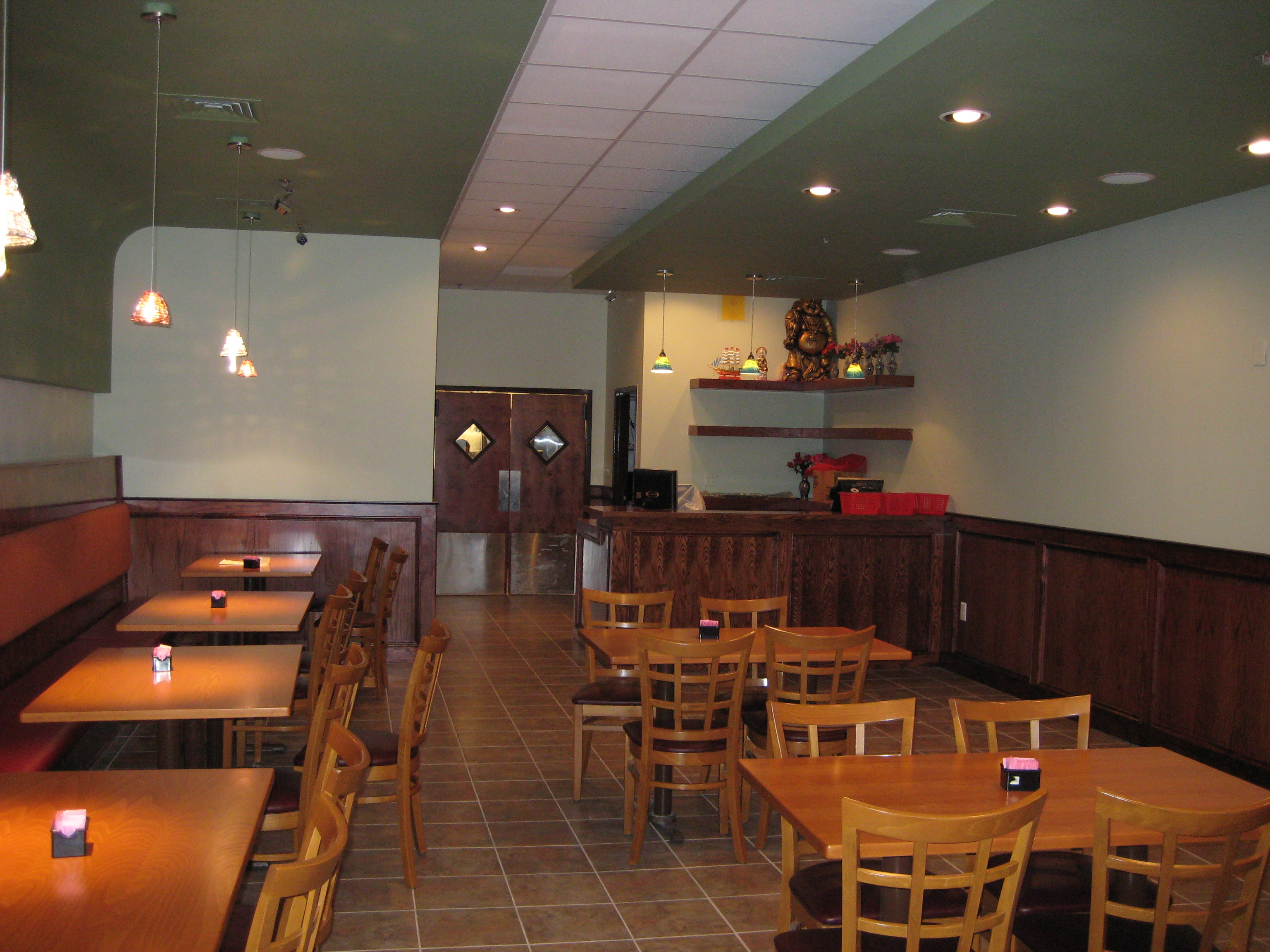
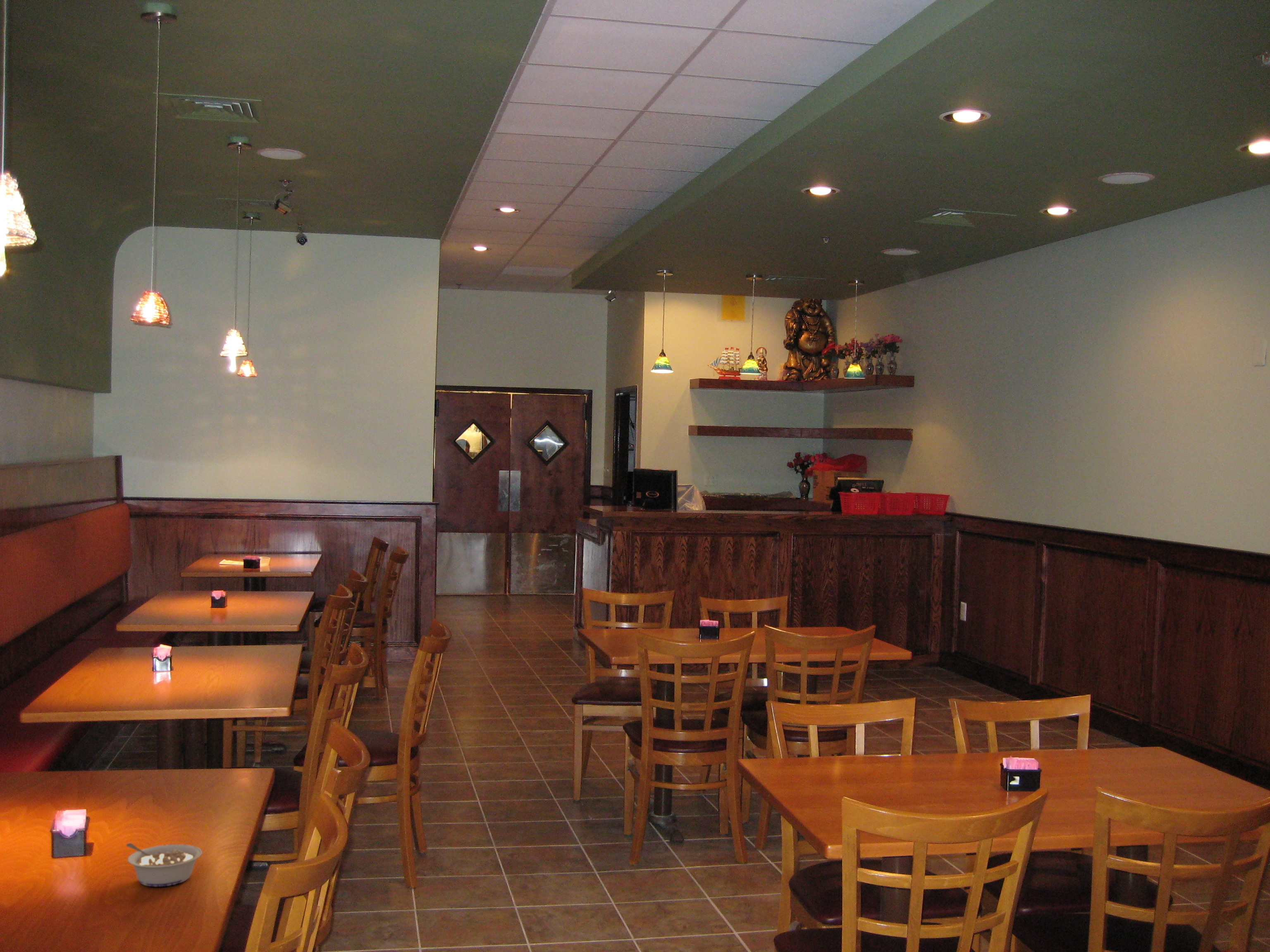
+ legume [126,843,203,887]
